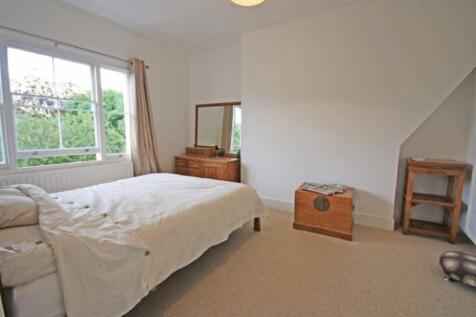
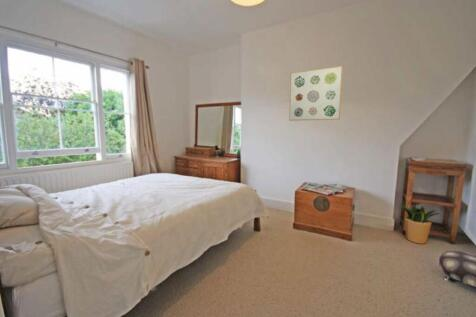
+ wall art [288,65,344,122]
+ potted plant [398,203,442,245]
